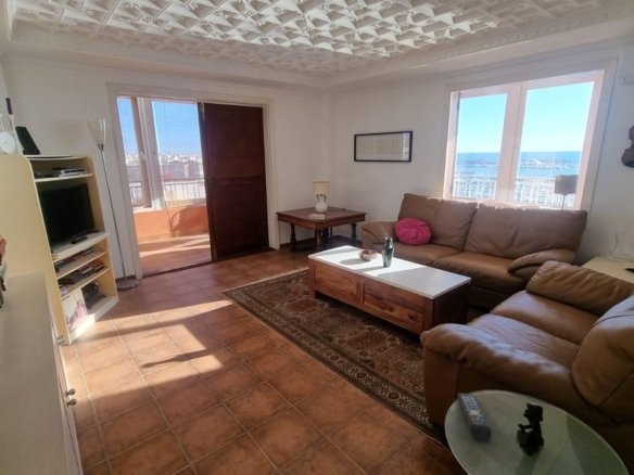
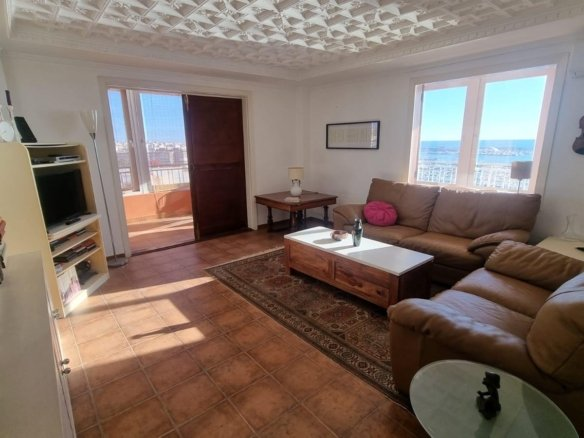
- remote control [456,391,493,444]
